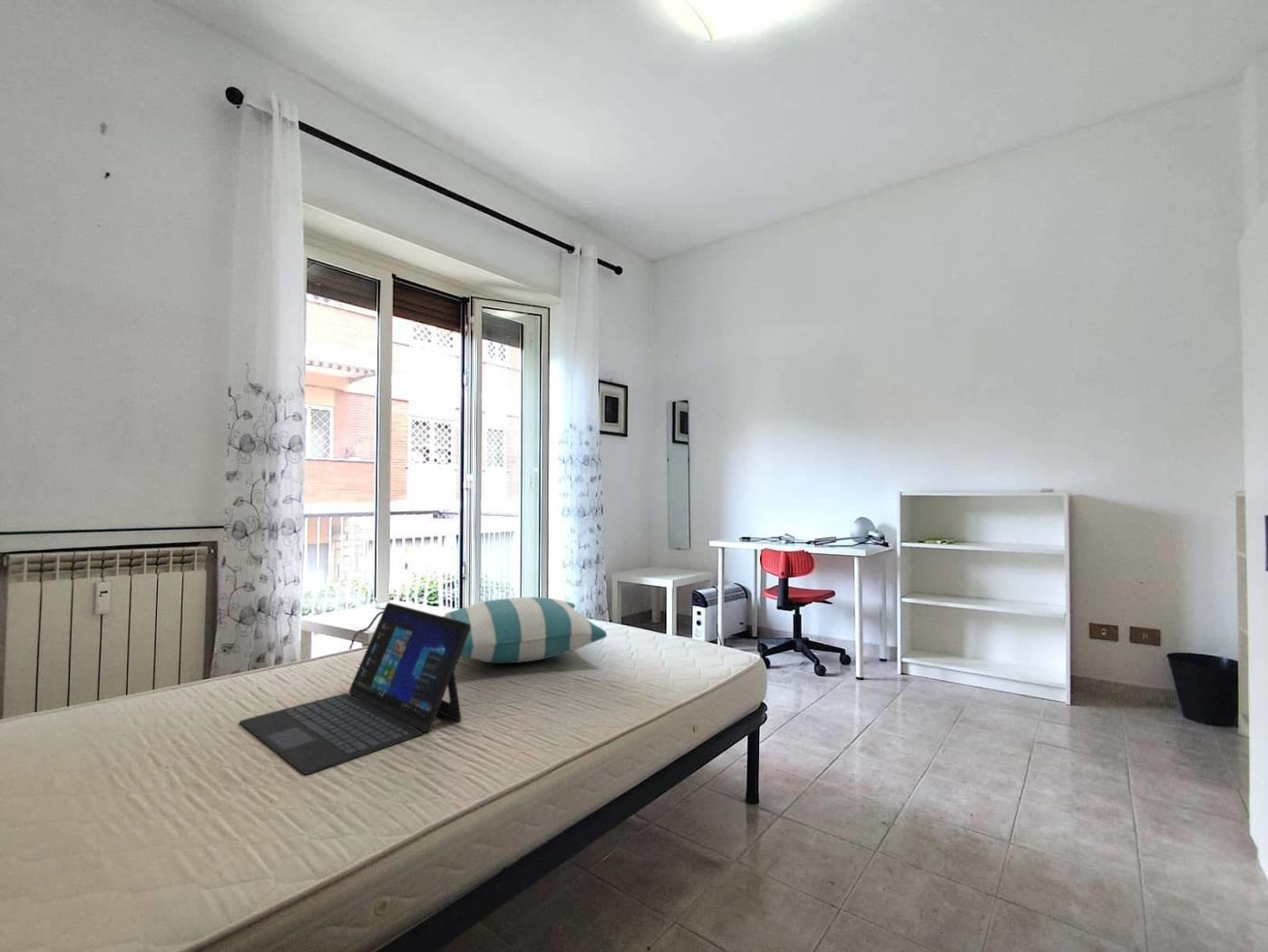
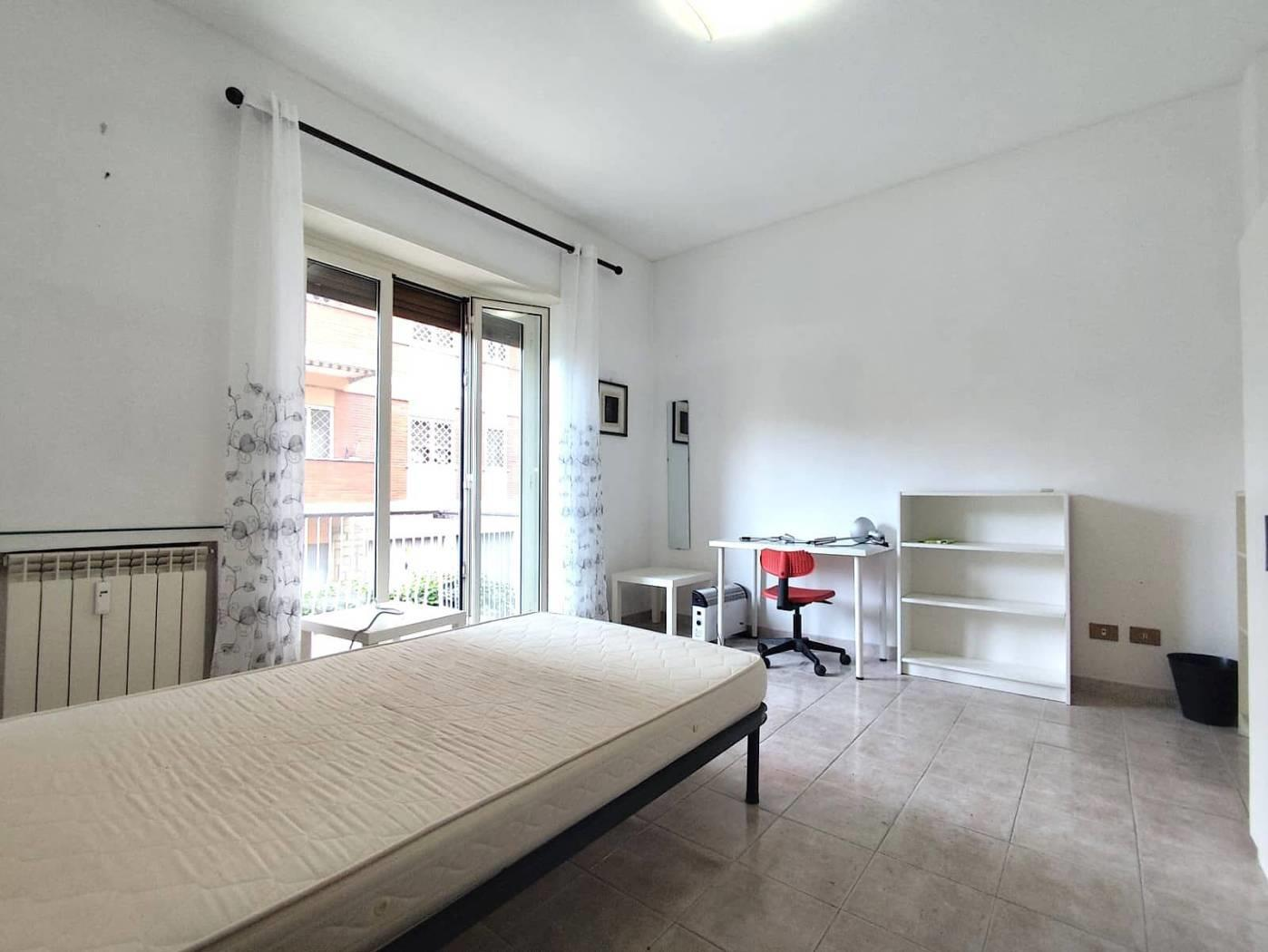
- pillow [444,597,608,664]
- laptop [239,601,471,775]
